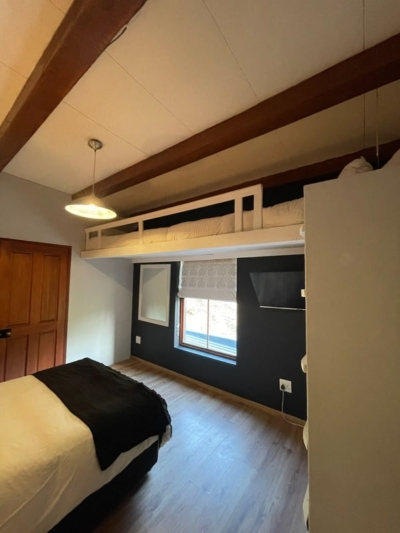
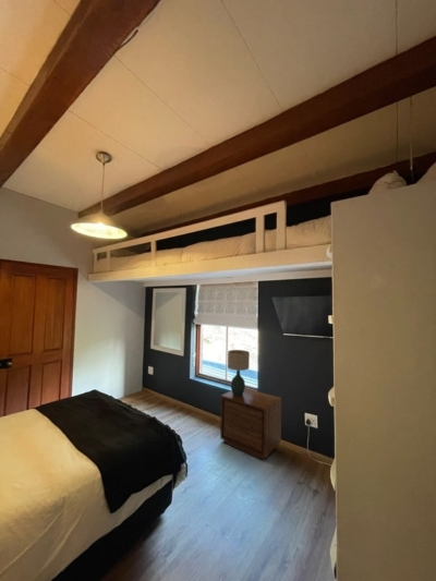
+ nightstand [219,387,282,461]
+ table lamp [227,349,251,397]
